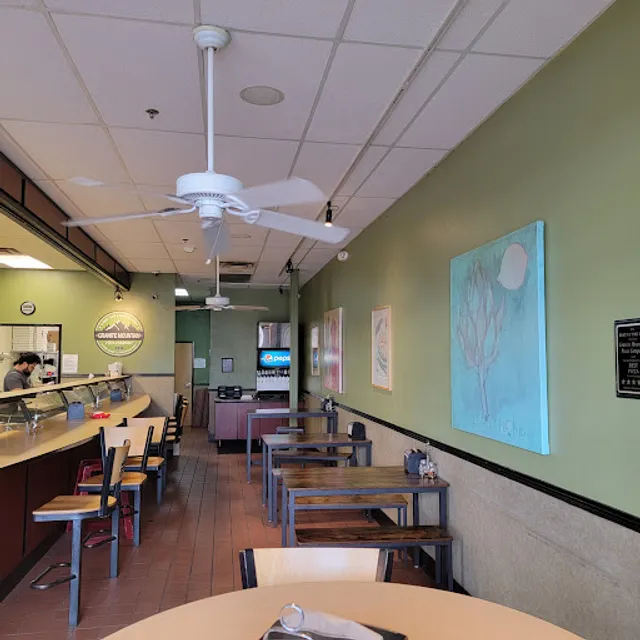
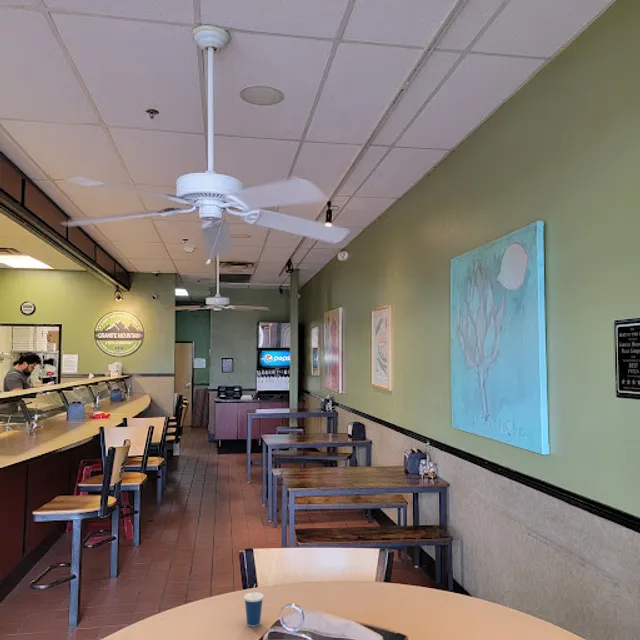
+ cup [243,584,265,628]
